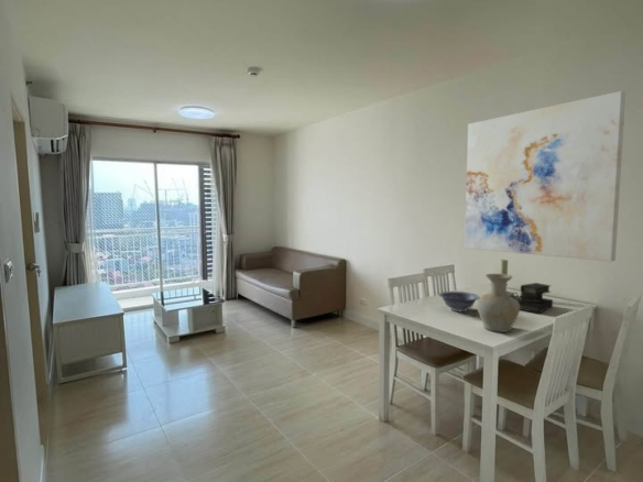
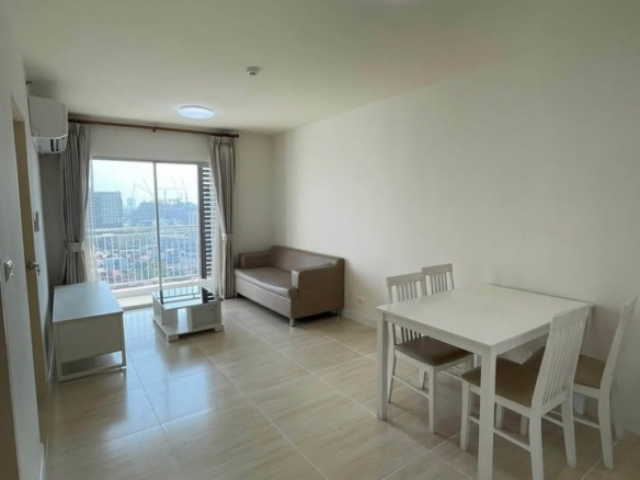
- vase [476,273,521,333]
- candle holder [499,259,519,299]
- wall art [464,90,626,263]
- decorative bowl [438,291,480,313]
- diary [516,282,554,315]
